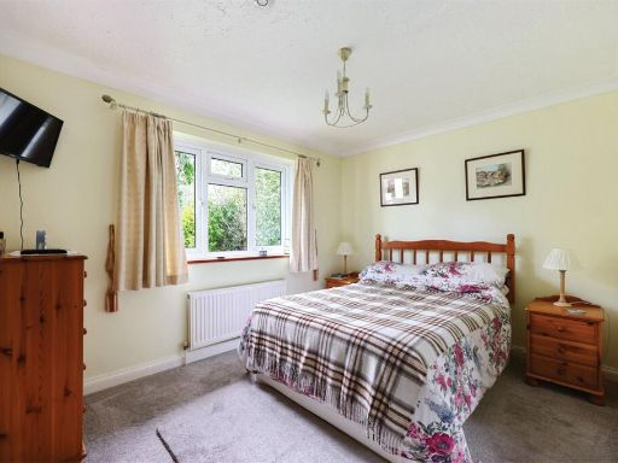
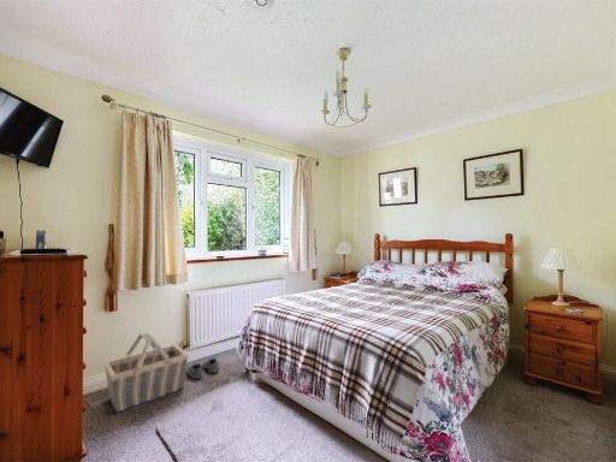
+ basket [103,331,189,416]
+ shoe [185,356,220,380]
